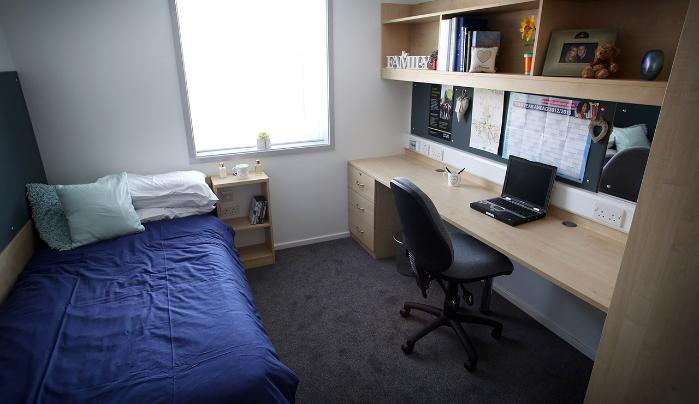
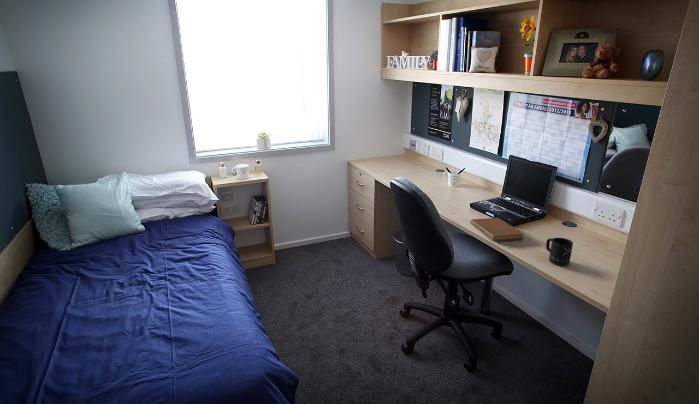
+ mug [545,237,574,266]
+ notebook [469,217,525,242]
